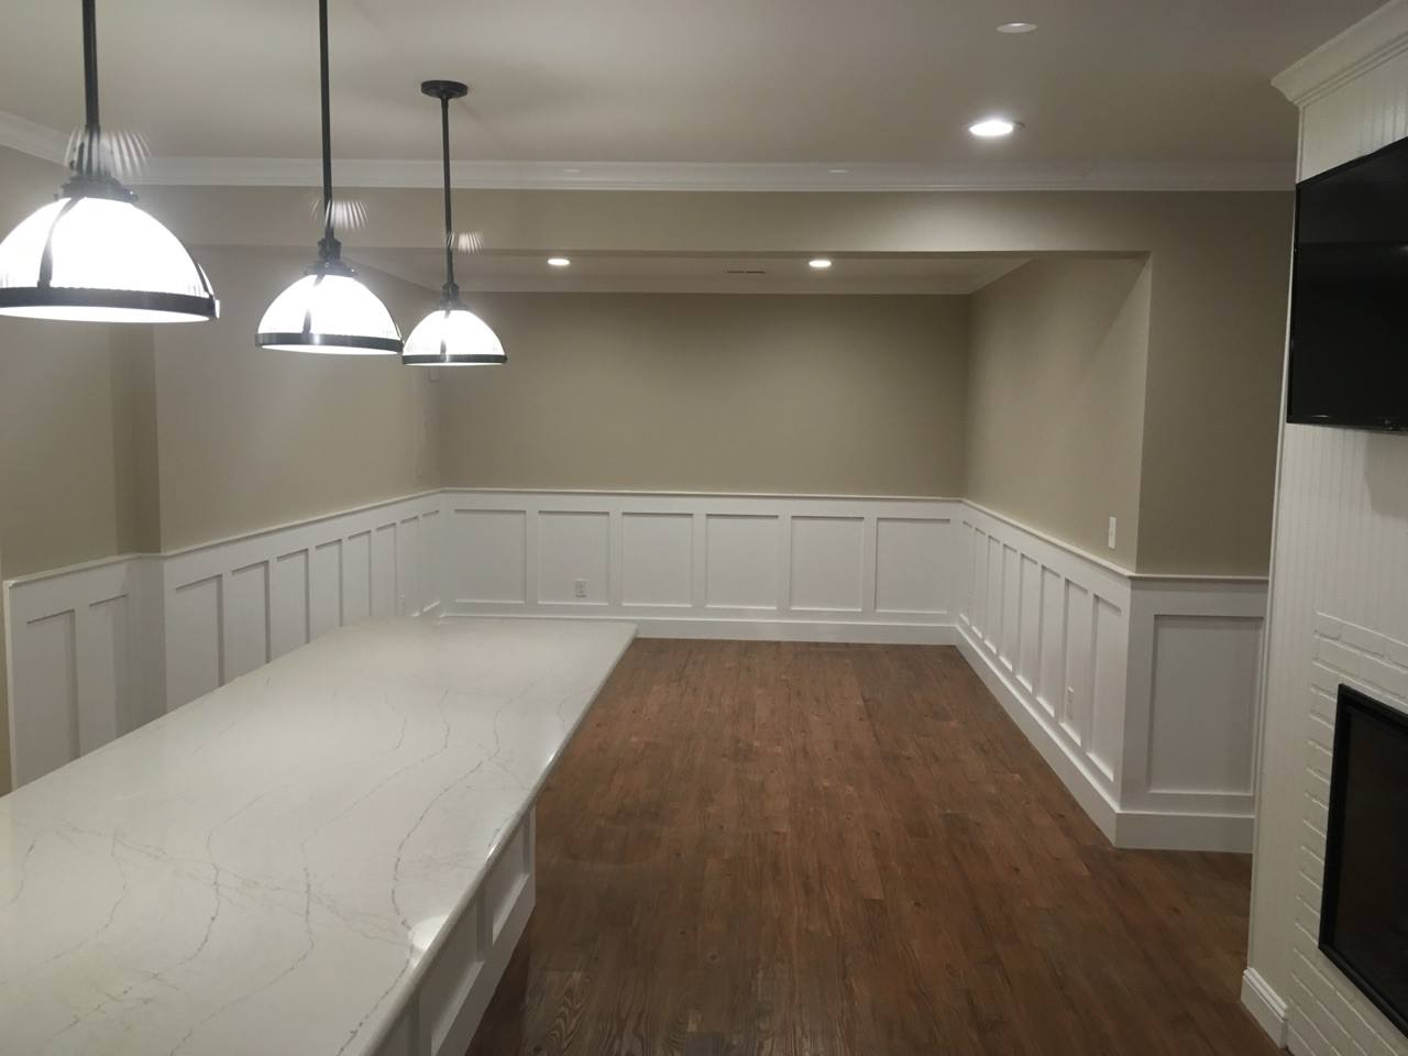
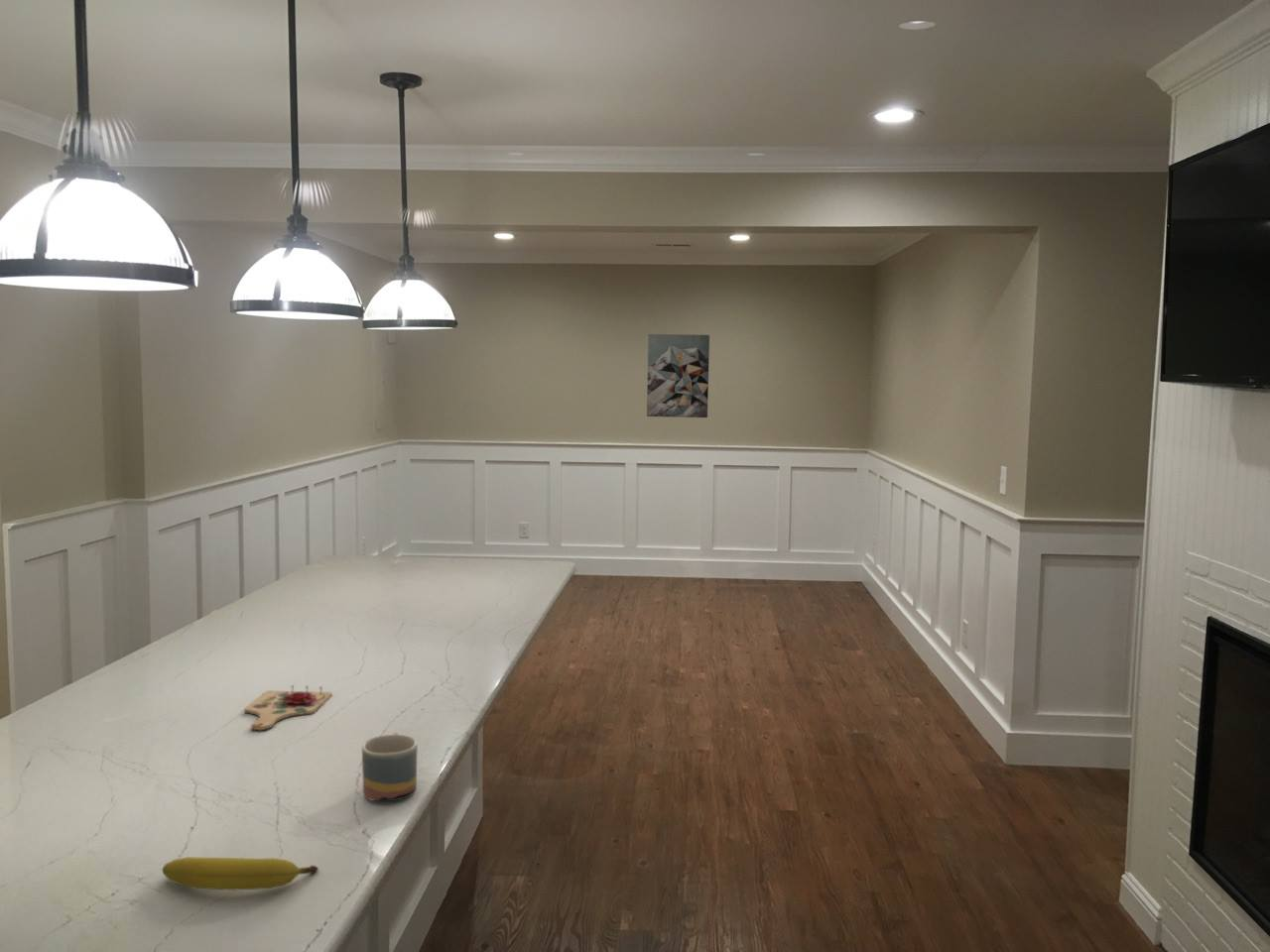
+ mug [361,731,419,802]
+ wall art [646,333,710,418]
+ fruit [162,856,319,892]
+ cutting board [243,684,332,731]
